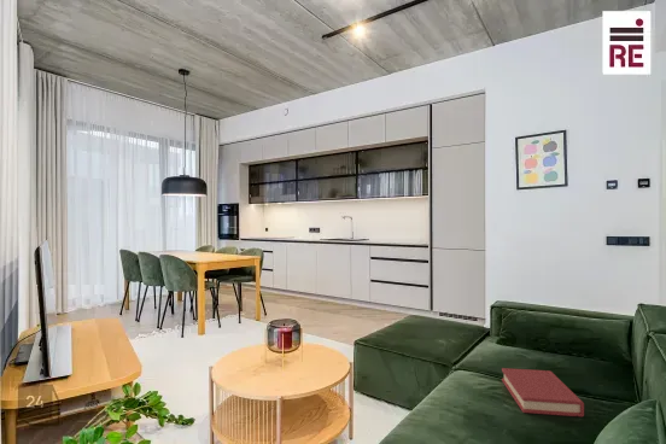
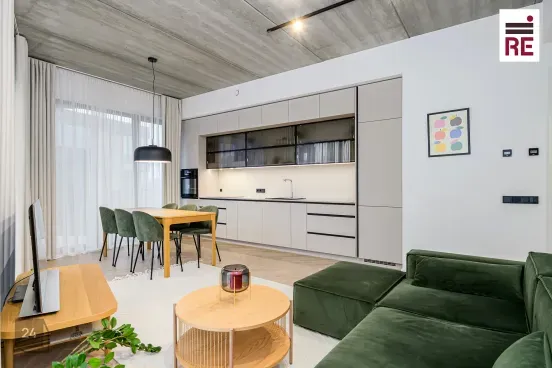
- hardback book [501,367,585,417]
